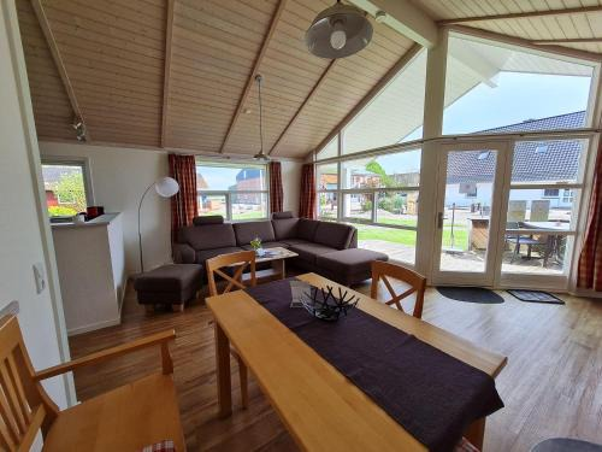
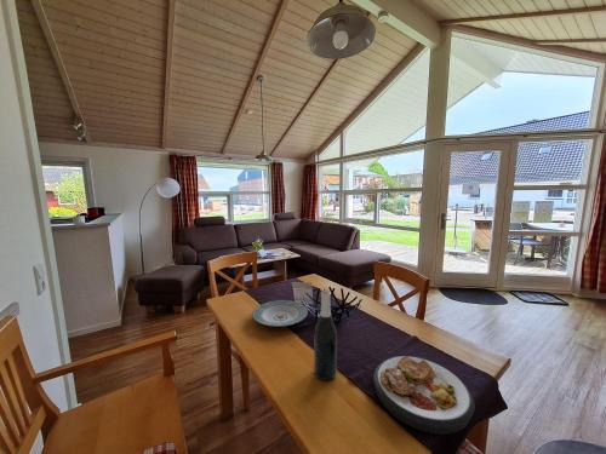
+ plate [251,299,309,328]
+ plate [372,355,476,435]
+ wine bottle [313,288,338,381]
